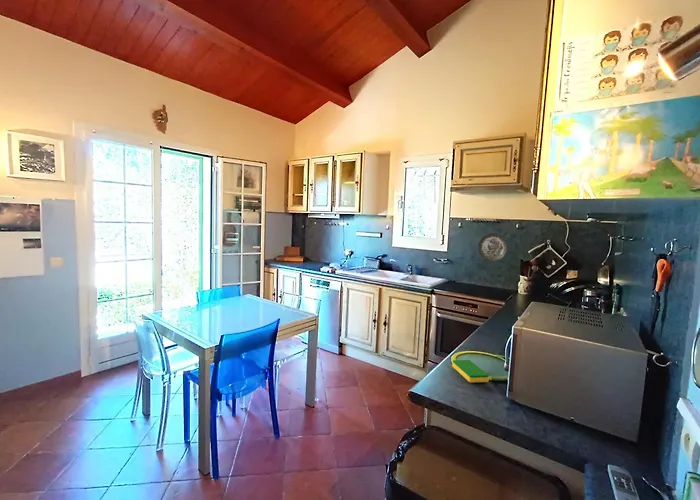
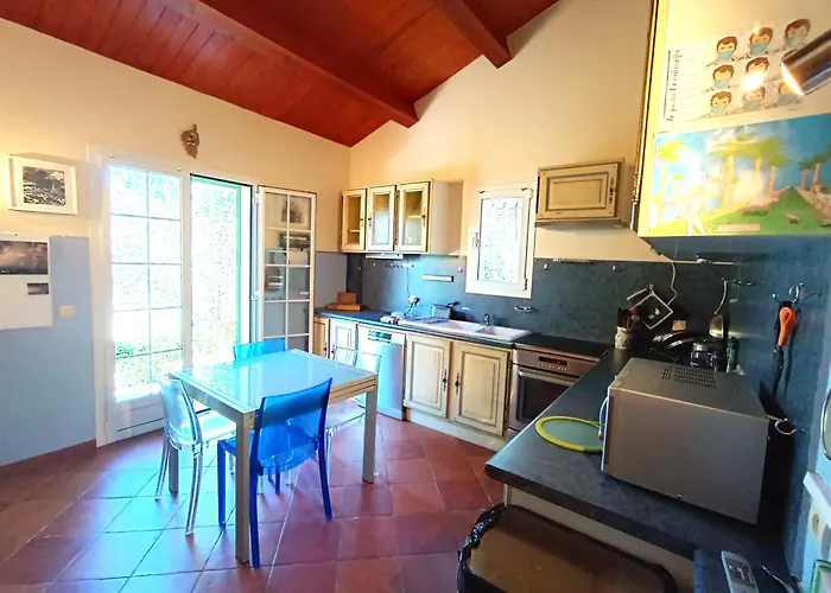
- decorative plate [477,233,508,262]
- dish sponge [451,359,490,383]
